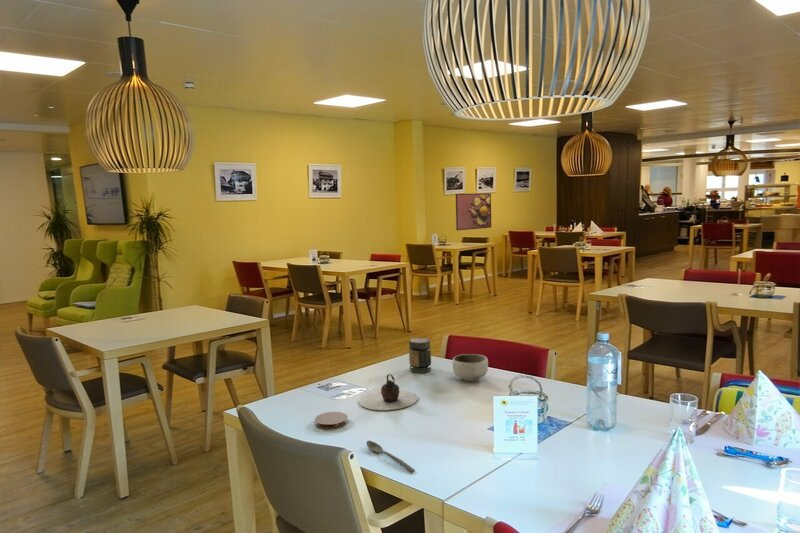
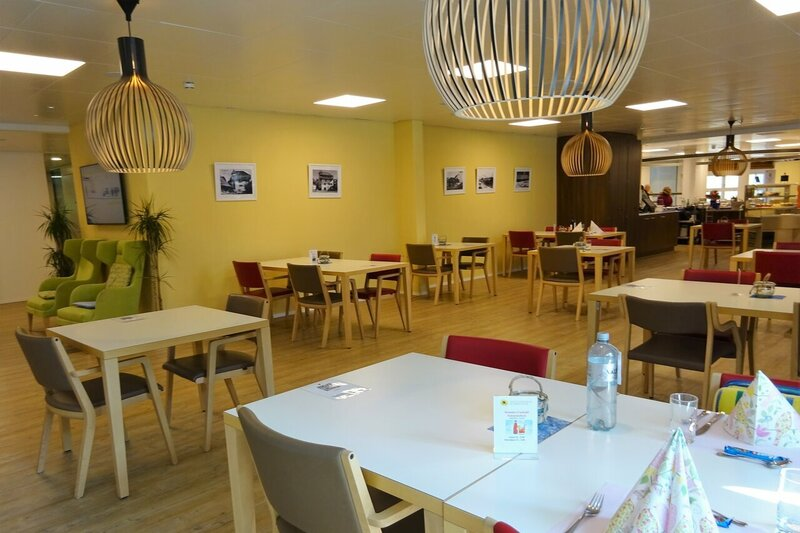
- teapot [358,373,419,411]
- bowl [452,353,489,382]
- coaster [314,411,349,430]
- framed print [455,192,492,231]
- jar [408,337,432,374]
- spoon [366,440,416,473]
